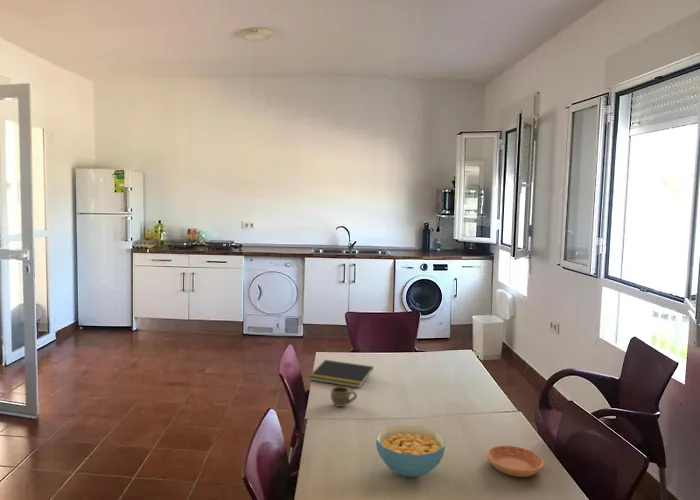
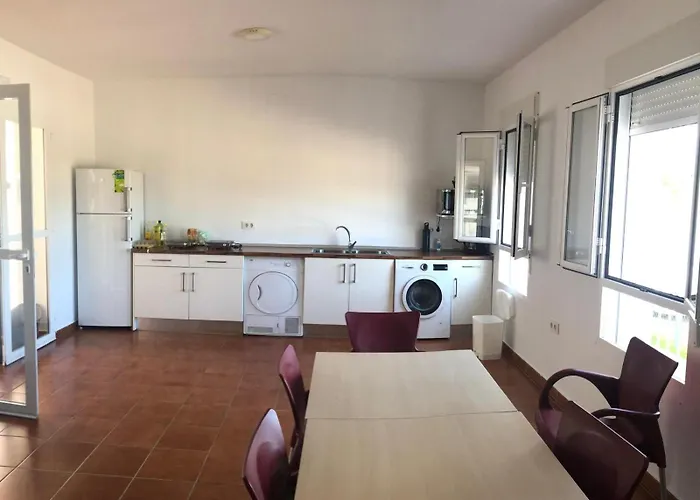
- cereal bowl [375,424,446,478]
- notepad [308,359,374,389]
- saucer [486,445,545,478]
- cup [330,385,358,408]
